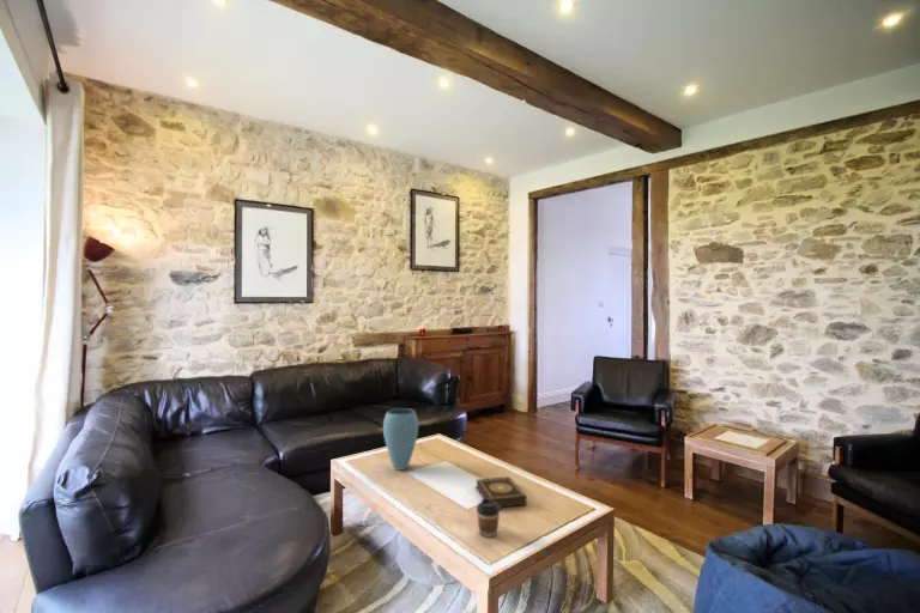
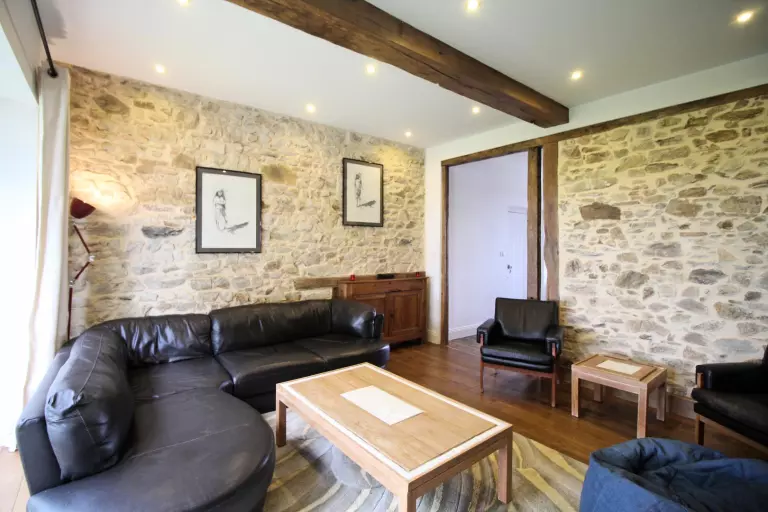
- book [474,475,528,509]
- vase [382,407,419,472]
- coffee cup [476,498,501,538]
